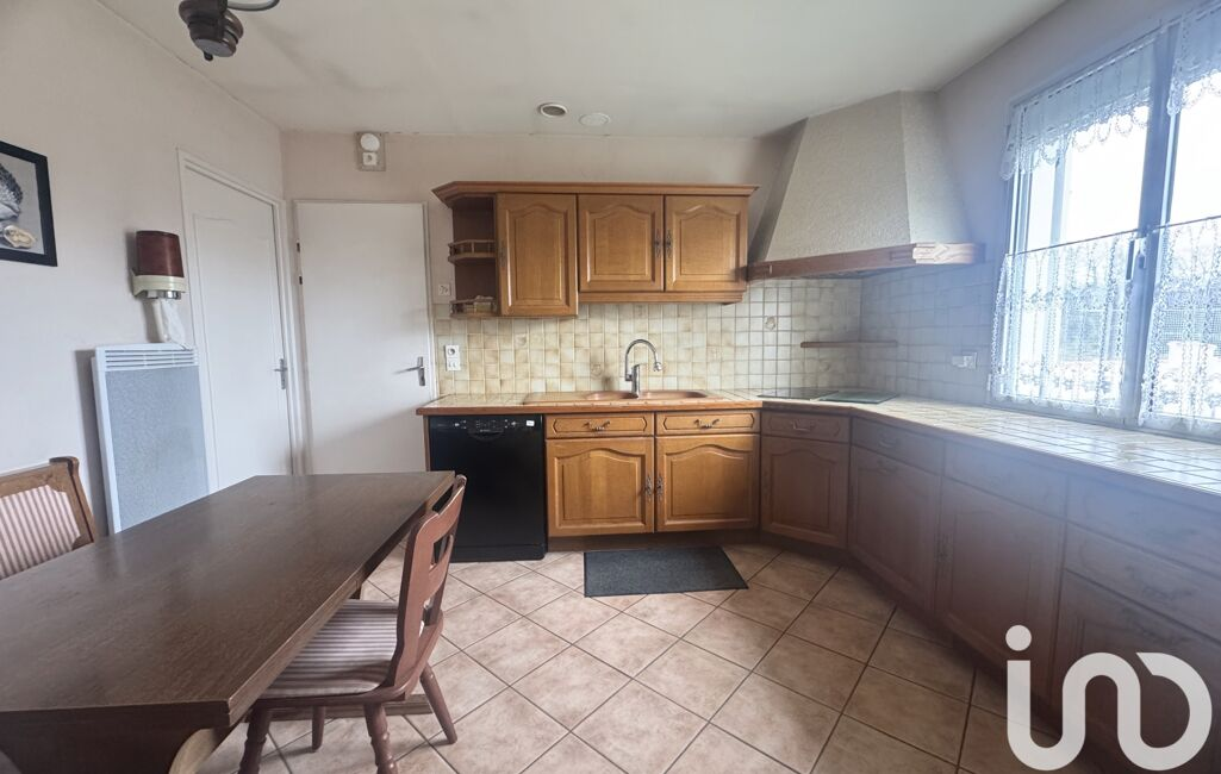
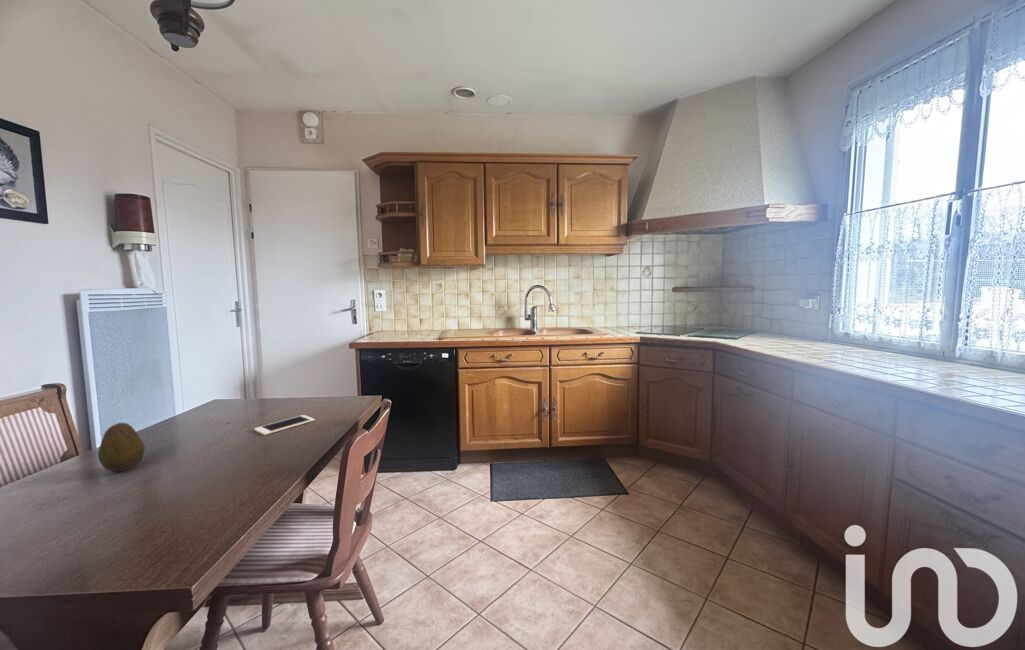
+ cell phone [253,414,316,436]
+ fruit [97,422,146,473]
